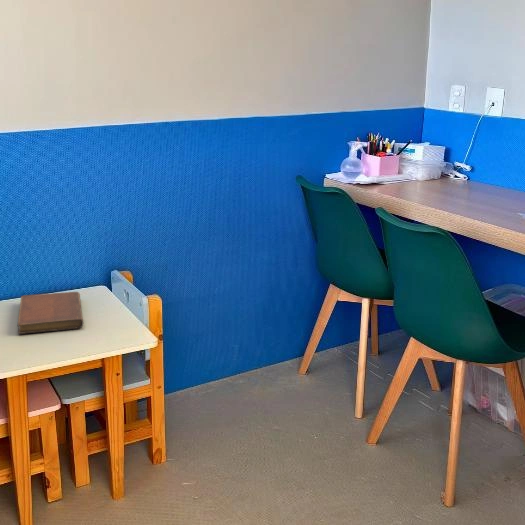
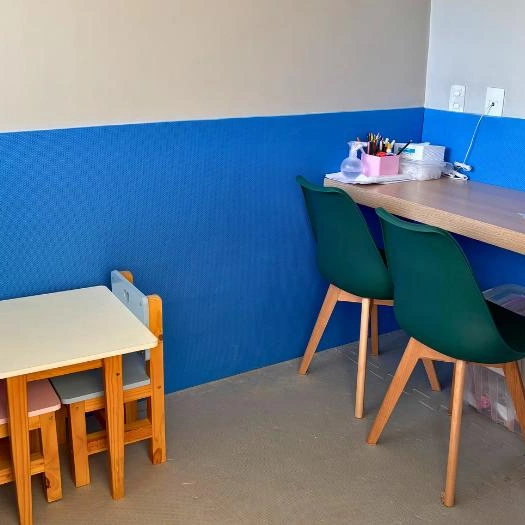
- notebook [17,291,84,335]
